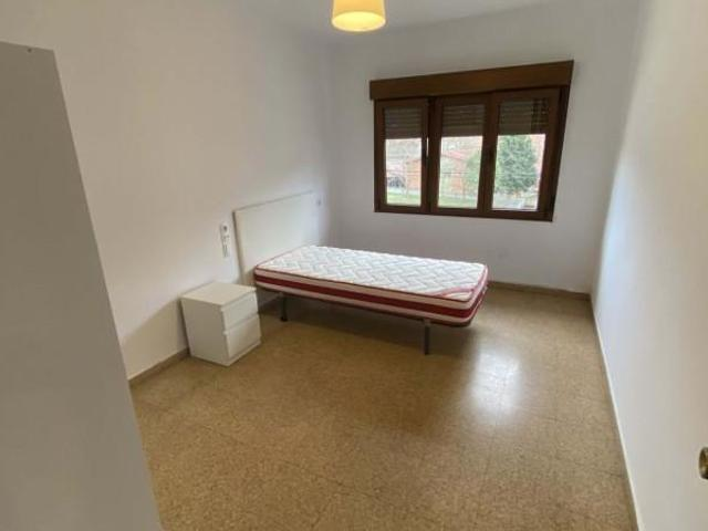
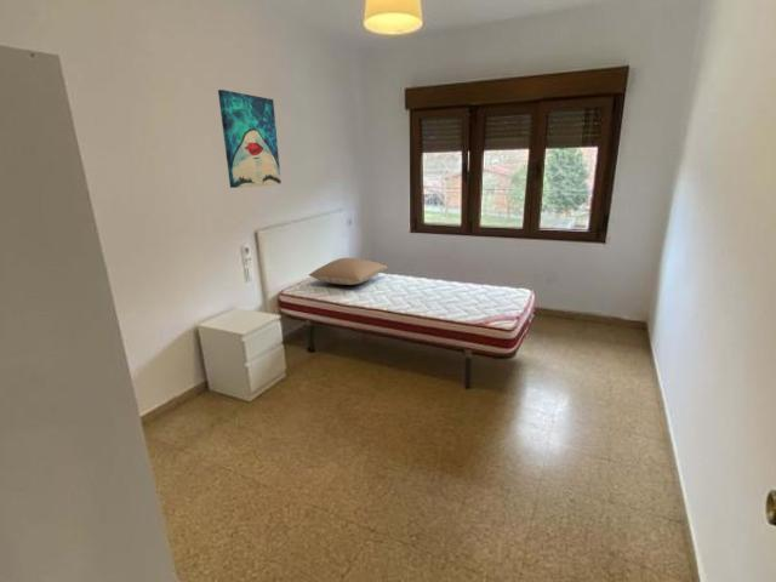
+ pillow [308,257,389,286]
+ wall art [217,89,283,189]
